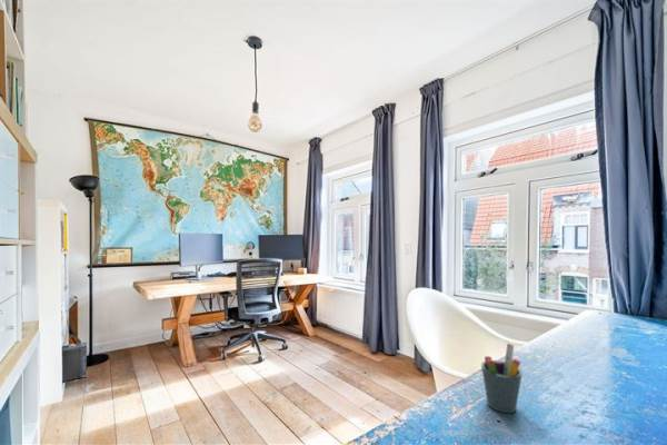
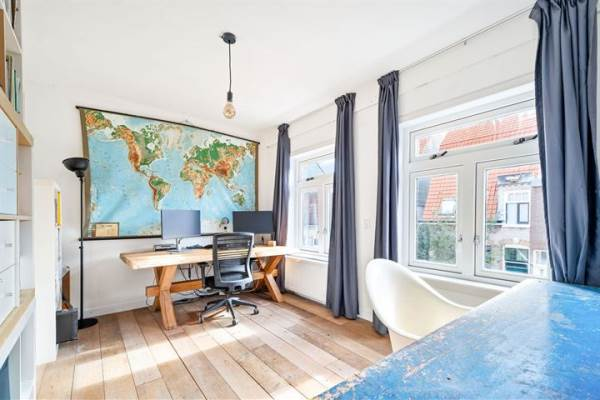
- pen holder [480,342,524,414]
